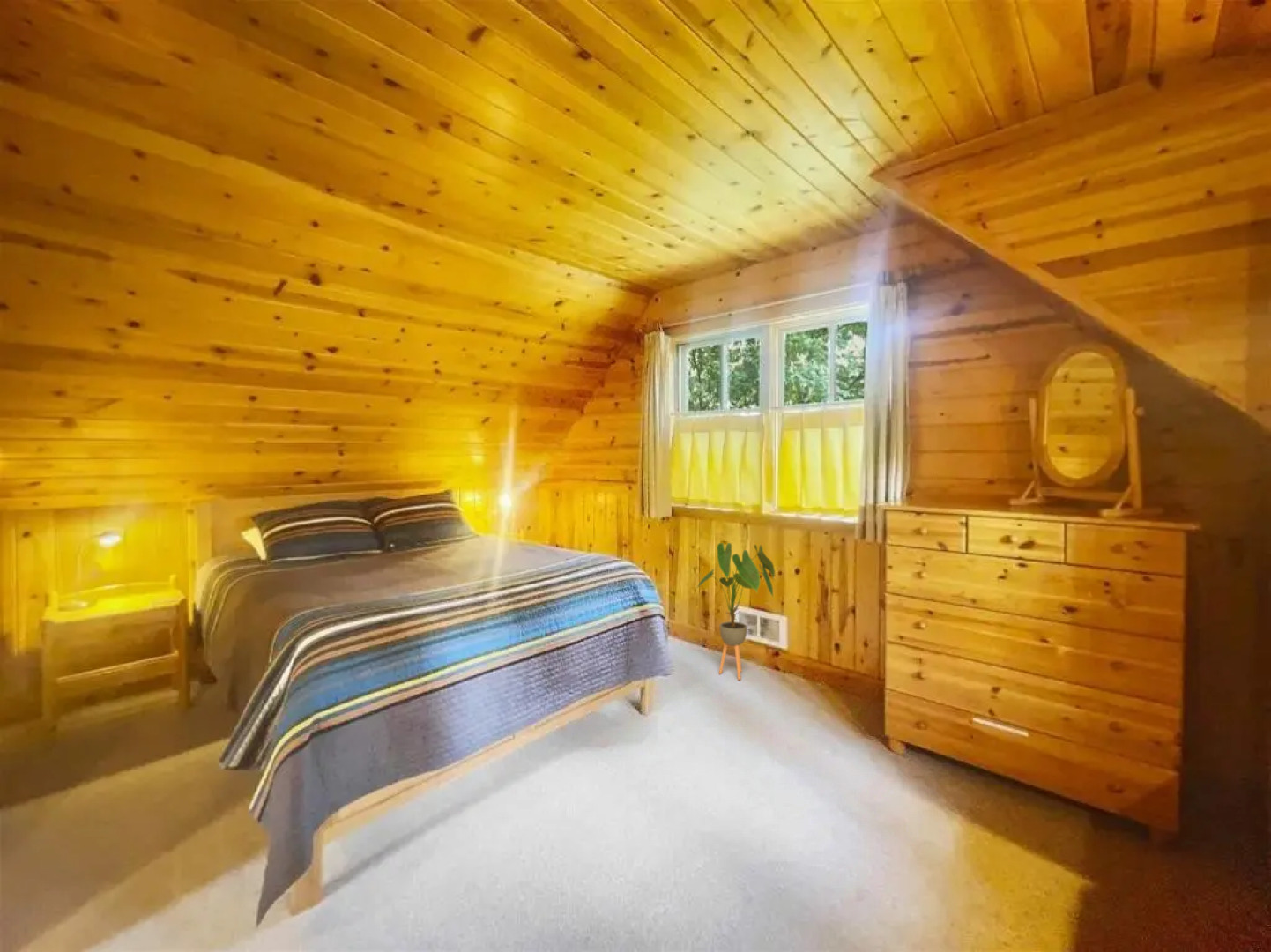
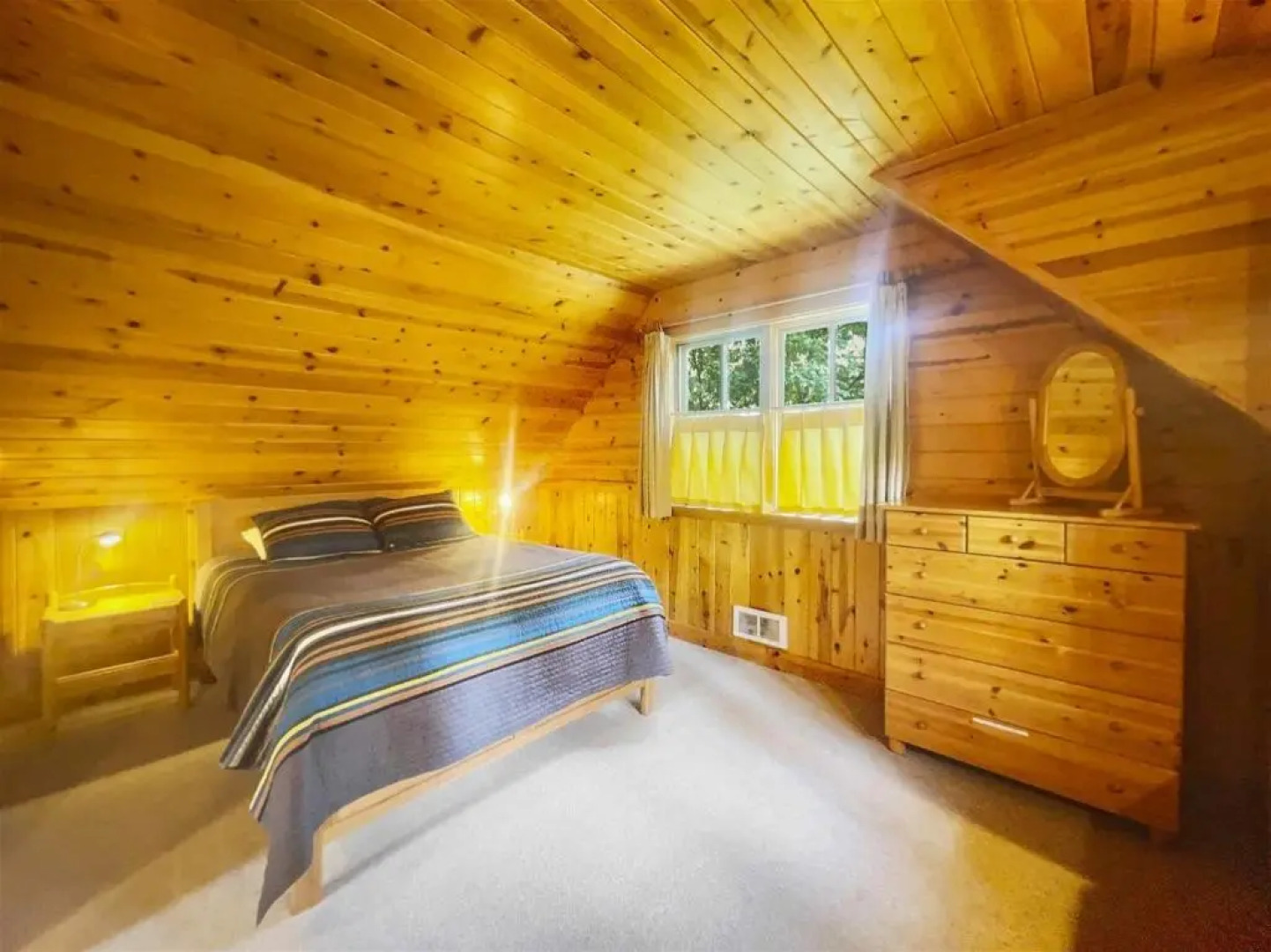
- house plant [695,542,776,681]
